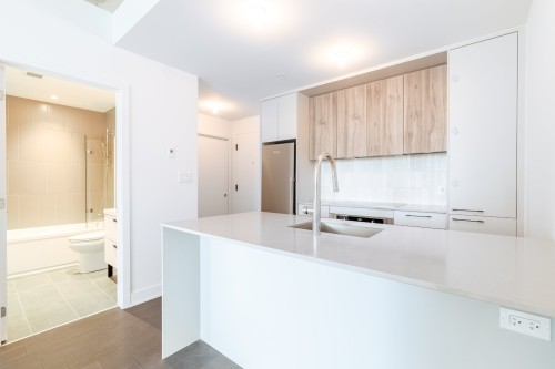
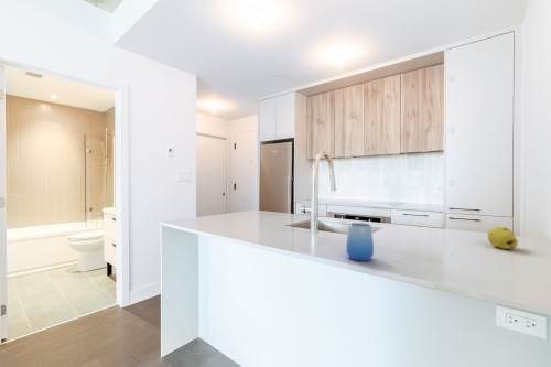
+ fruit [486,226,519,250]
+ cup [345,222,375,262]
